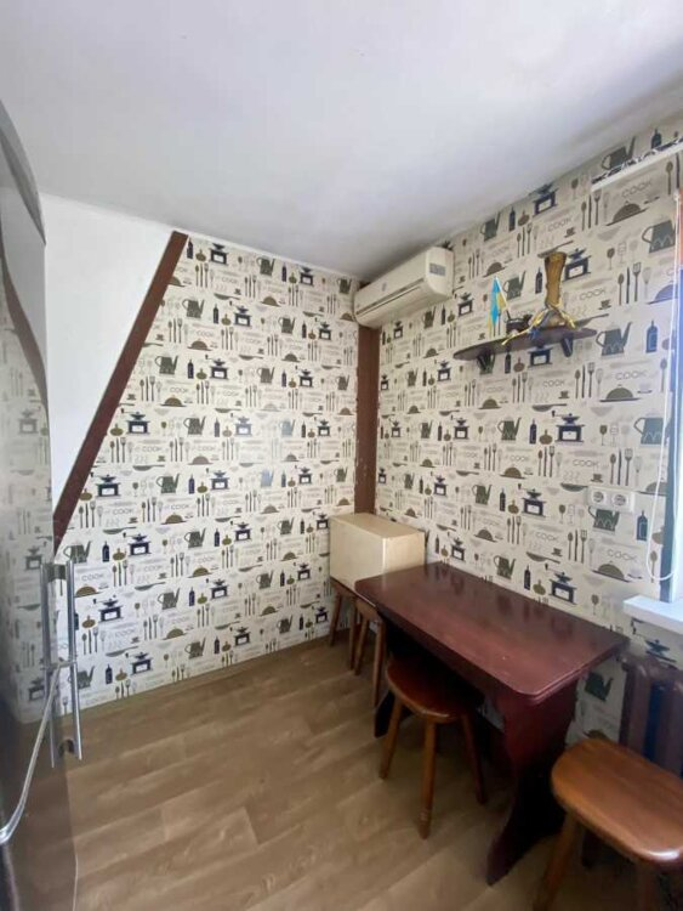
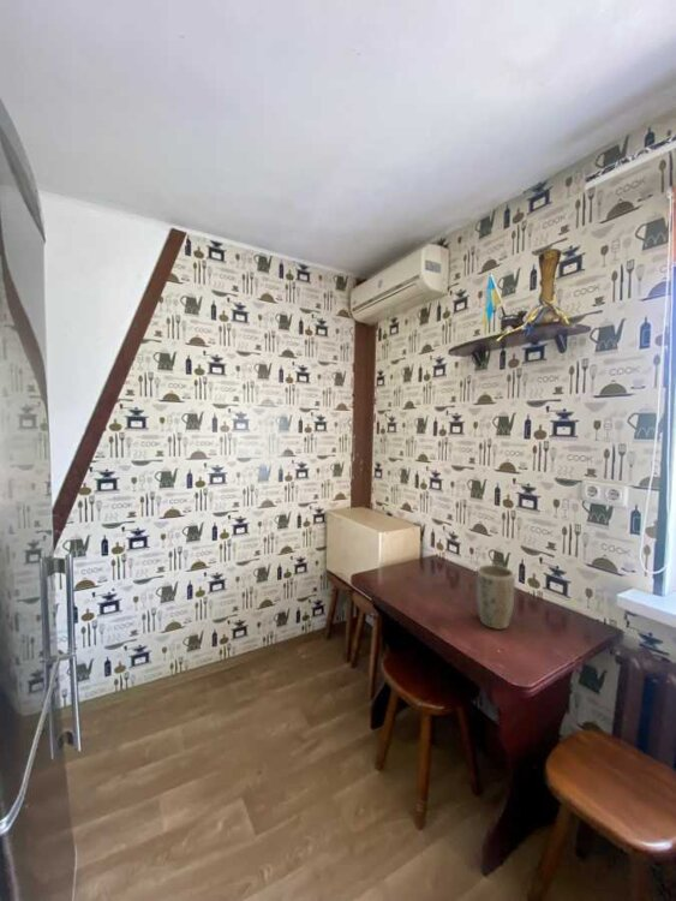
+ plant pot [474,563,516,631]
